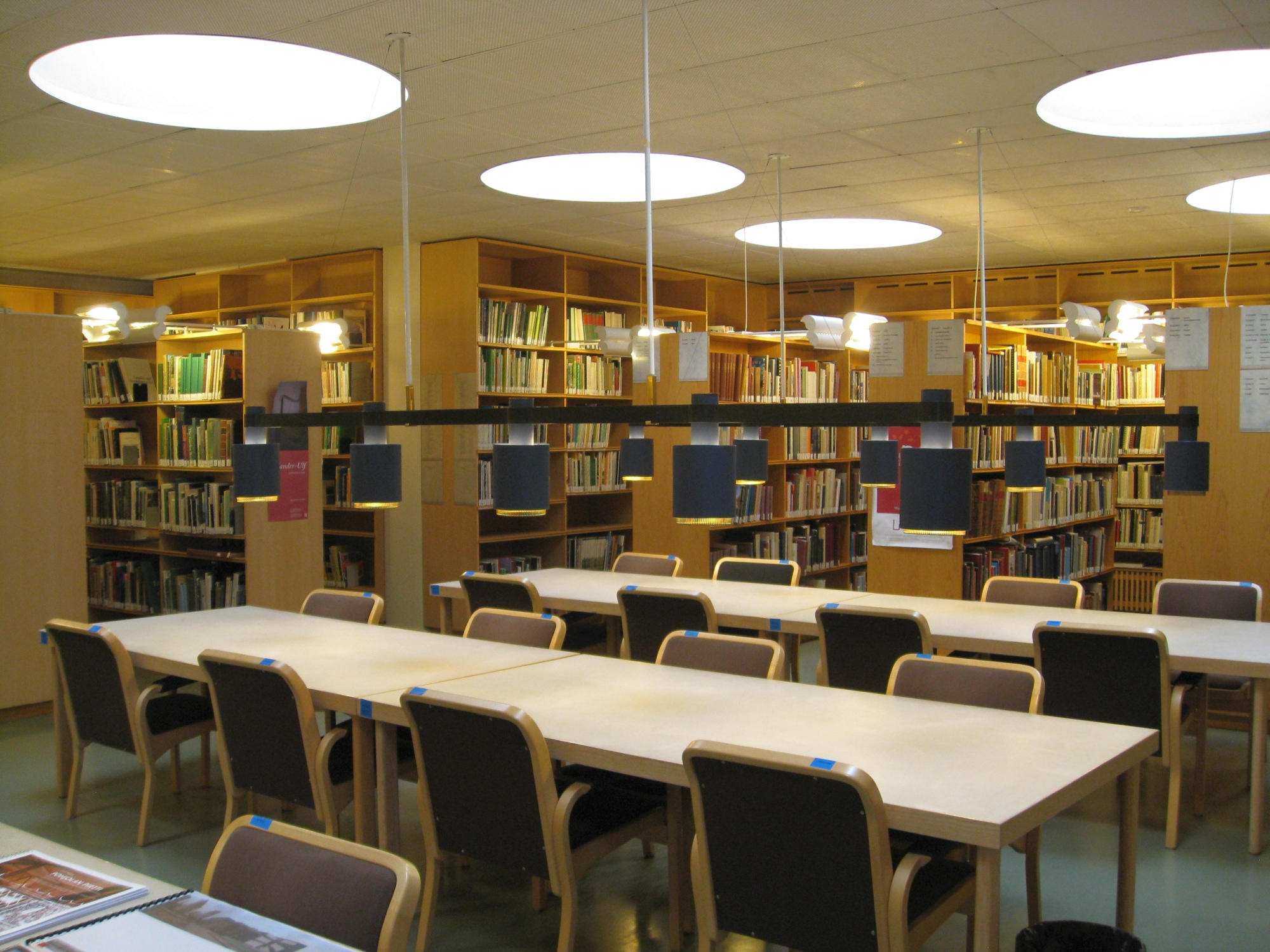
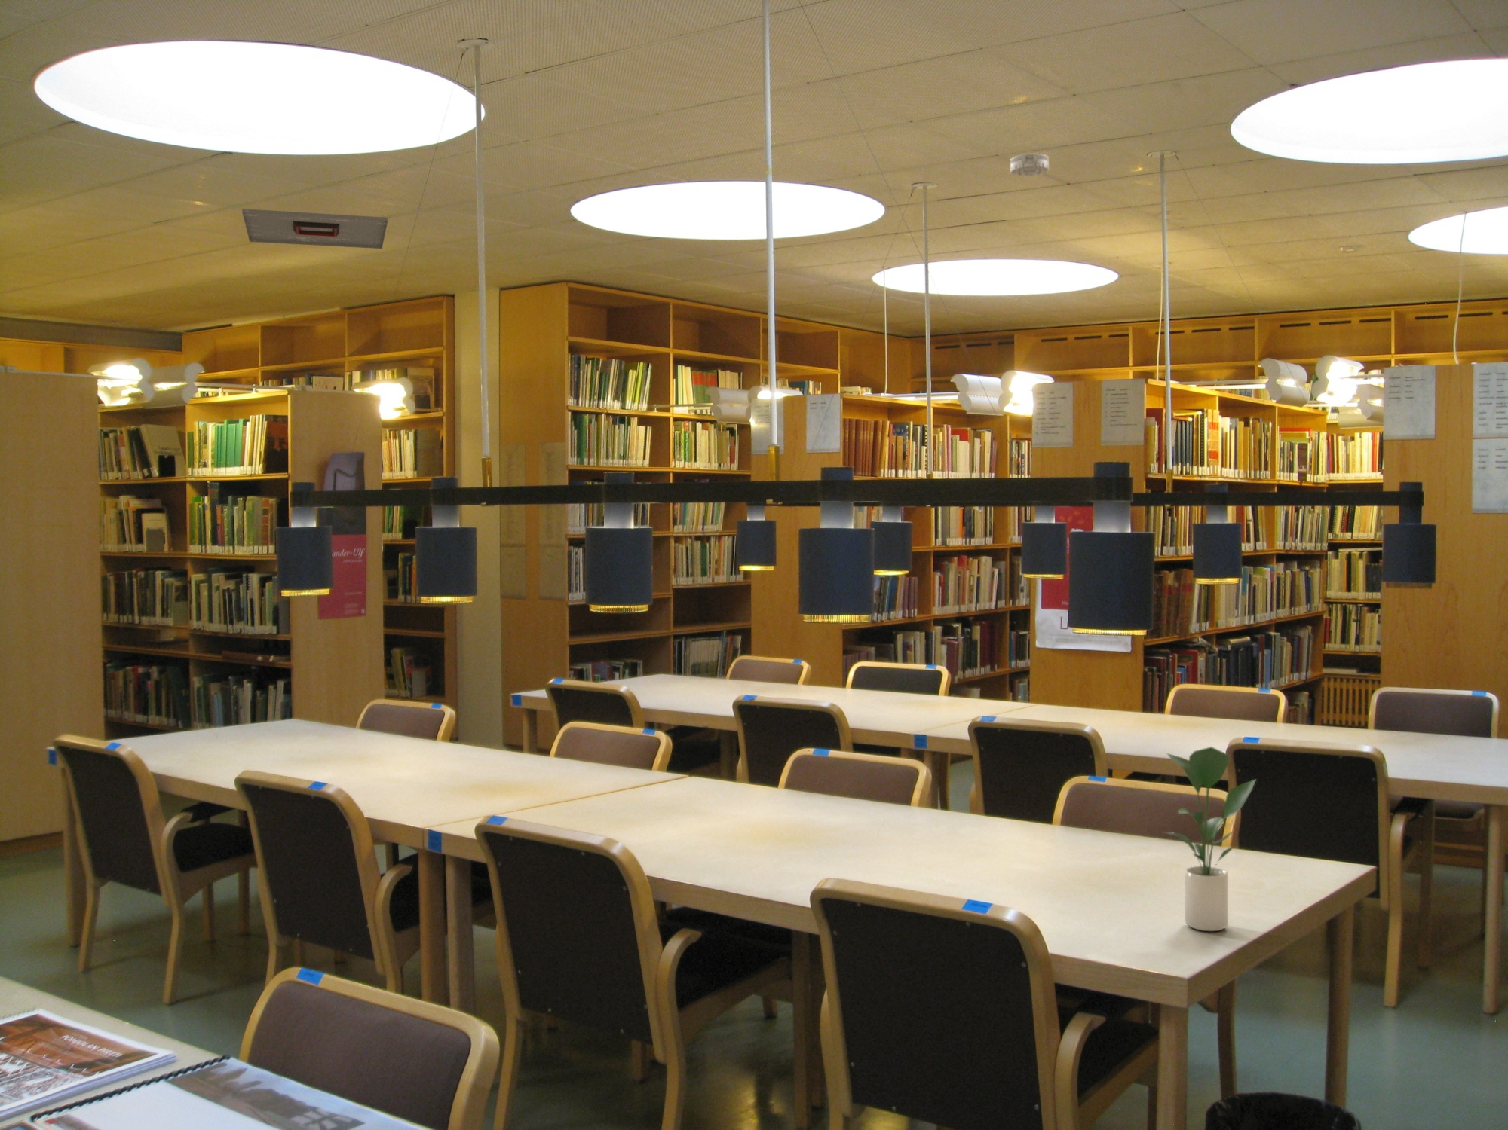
+ potted plant [1162,745,1257,932]
+ smoke detector [1009,152,1050,177]
+ ceiling vent [241,208,388,249]
